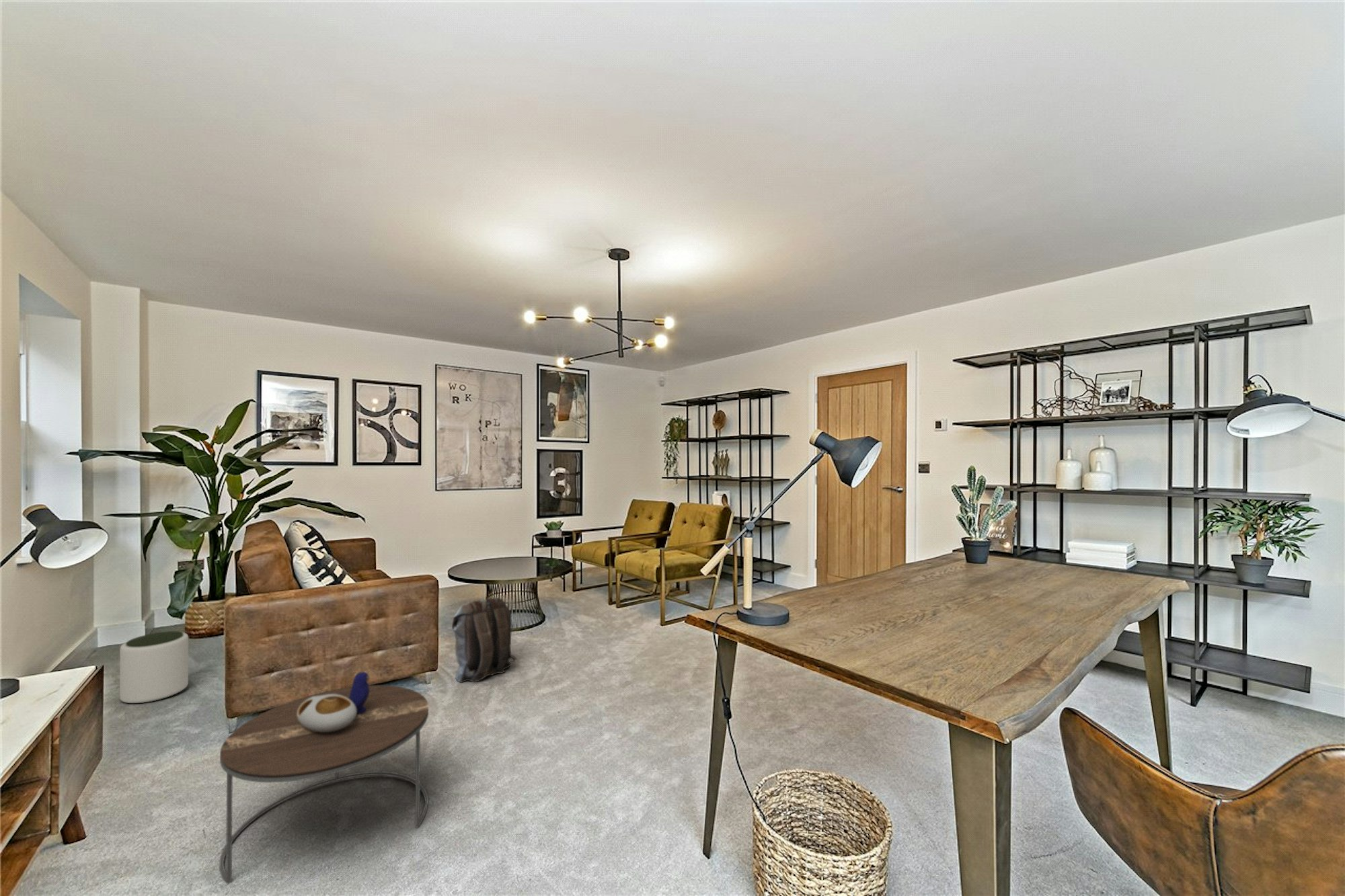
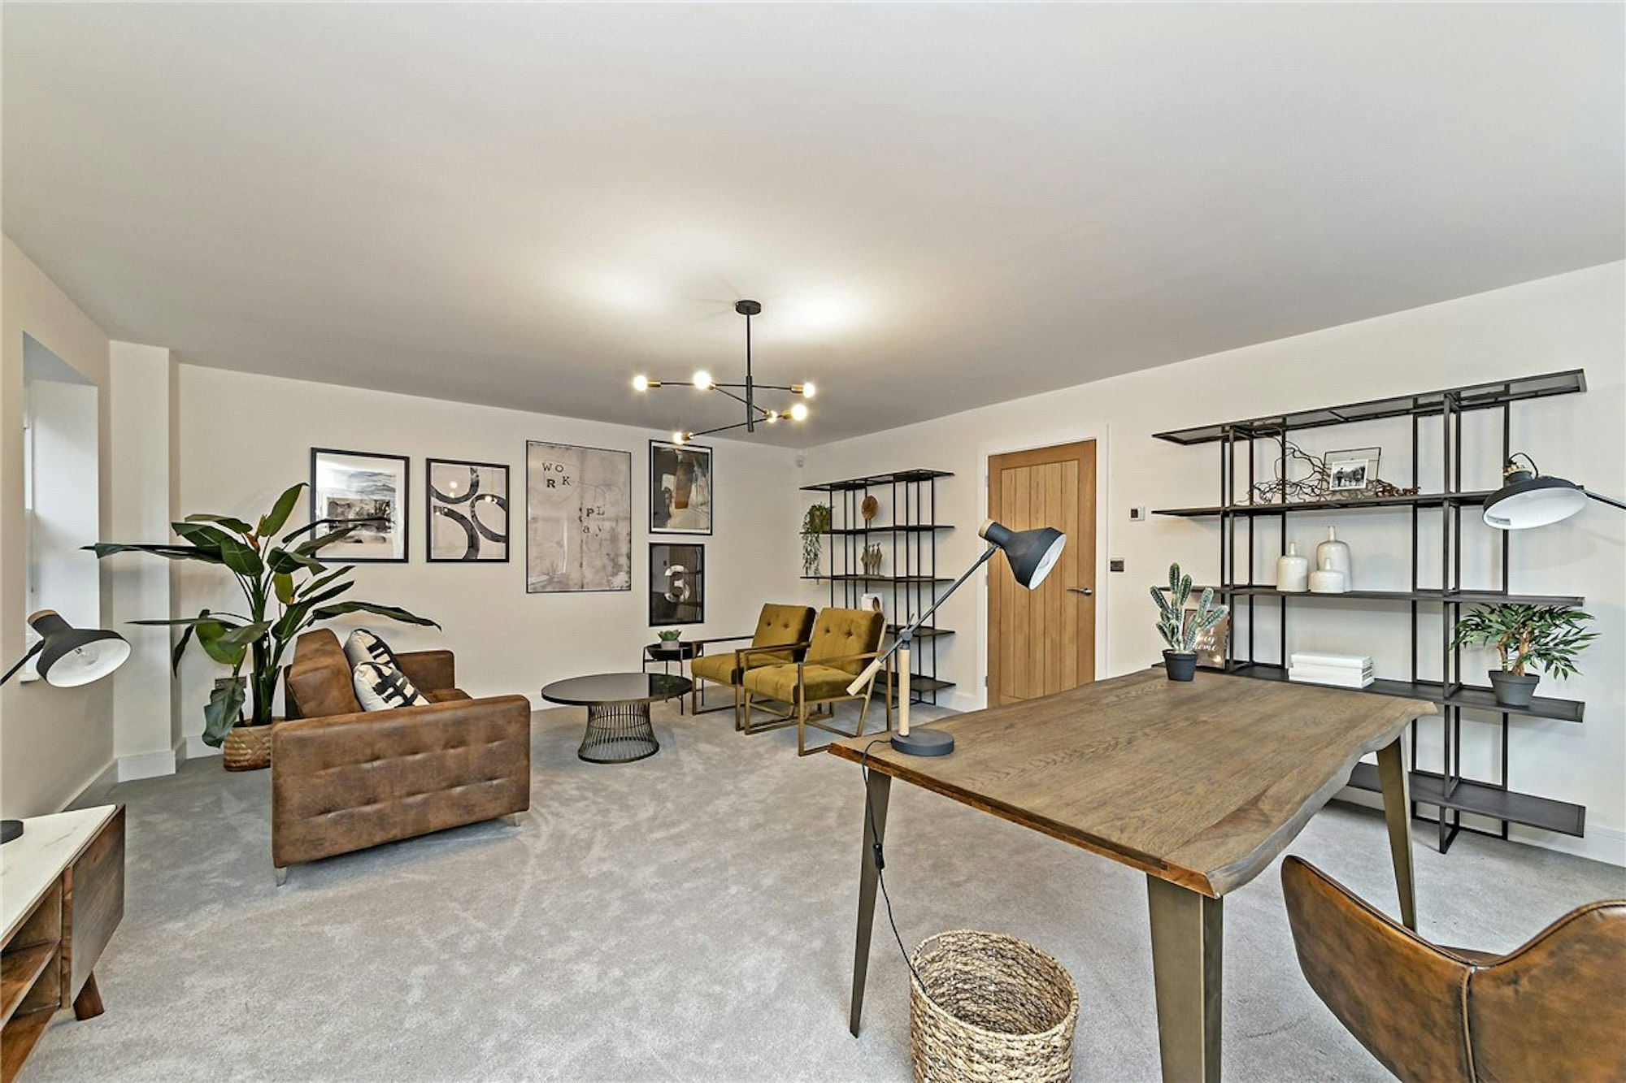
- side table [219,671,429,885]
- plant pot [119,630,189,704]
- backpack [451,597,517,684]
